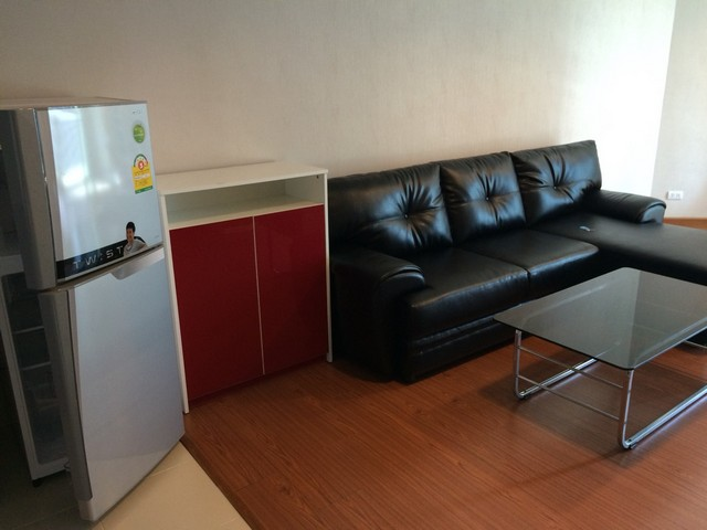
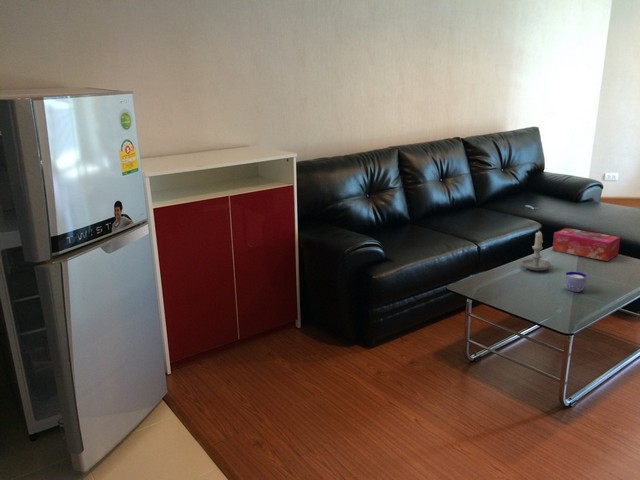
+ tissue box [551,227,621,262]
+ candle [520,230,552,272]
+ cup [564,271,588,293]
